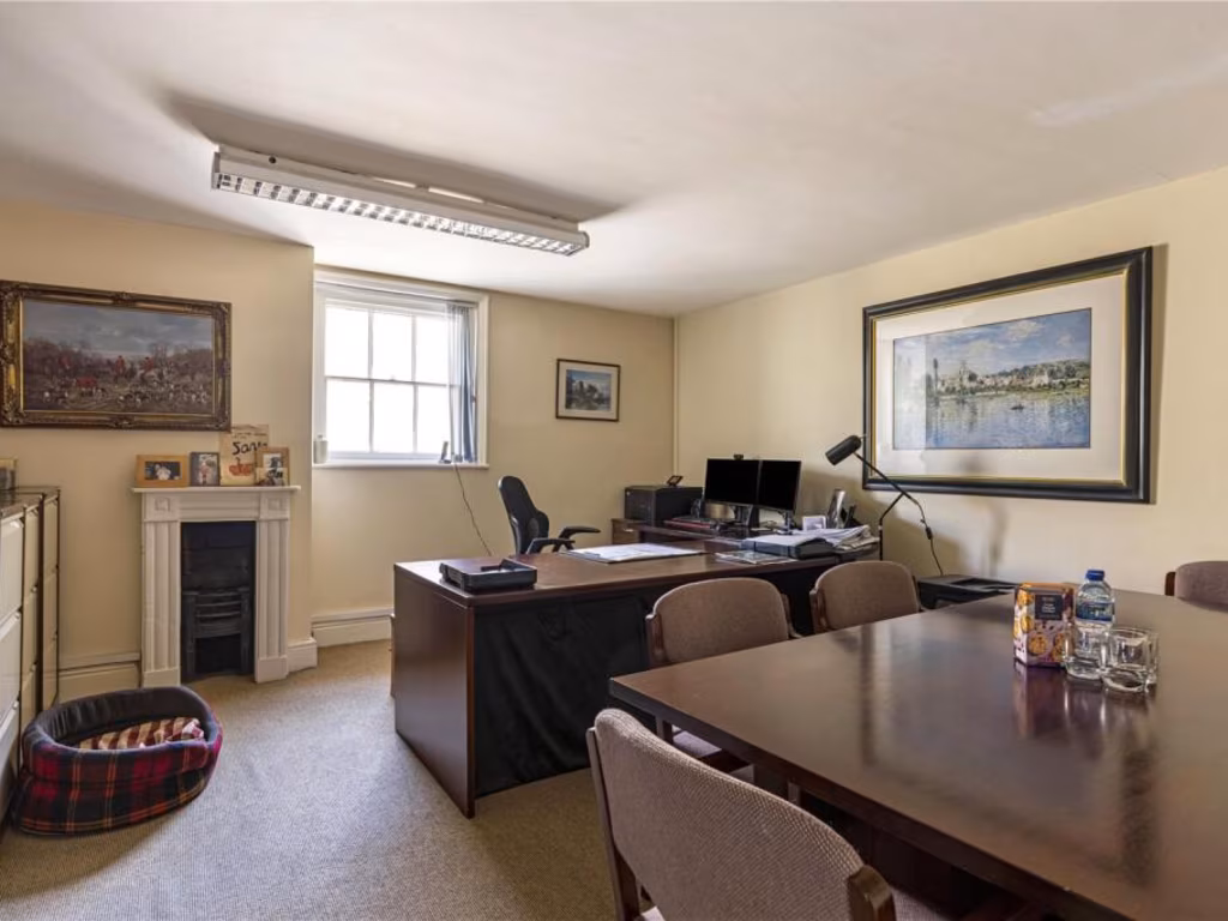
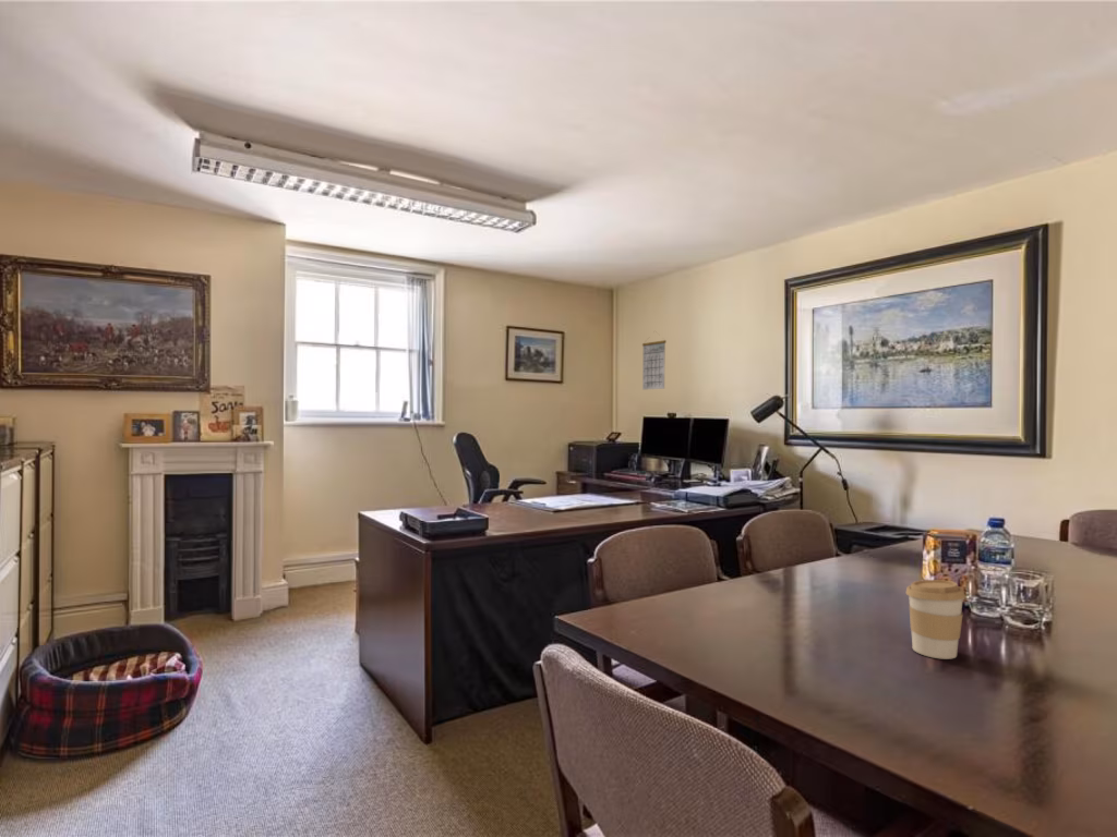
+ coffee cup [905,579,966,660]
+ calendar [641,330,668,391]
